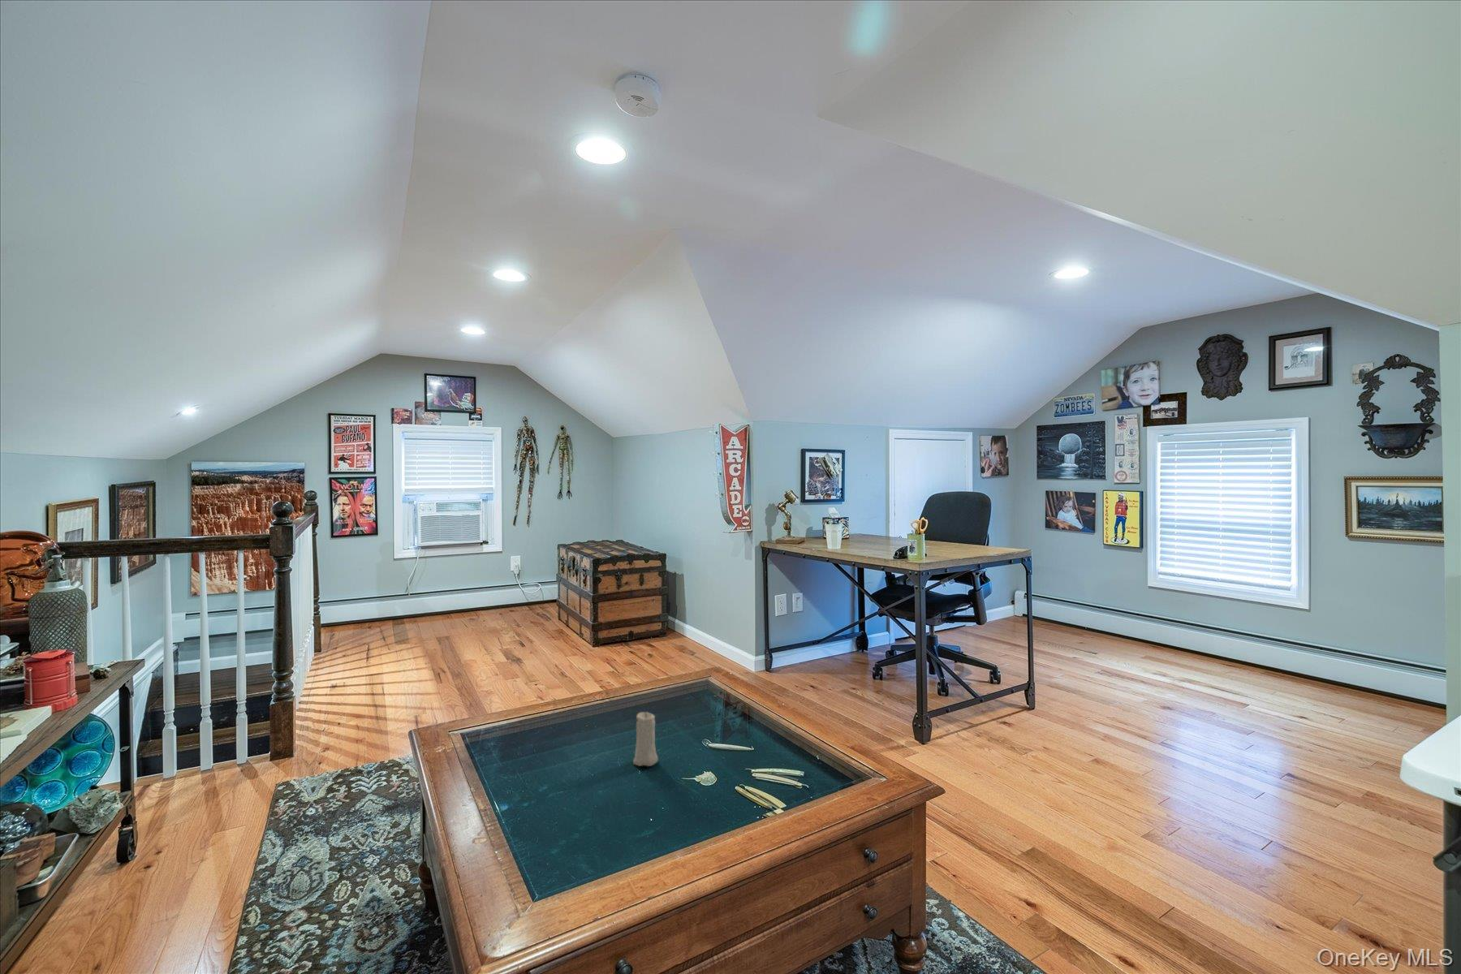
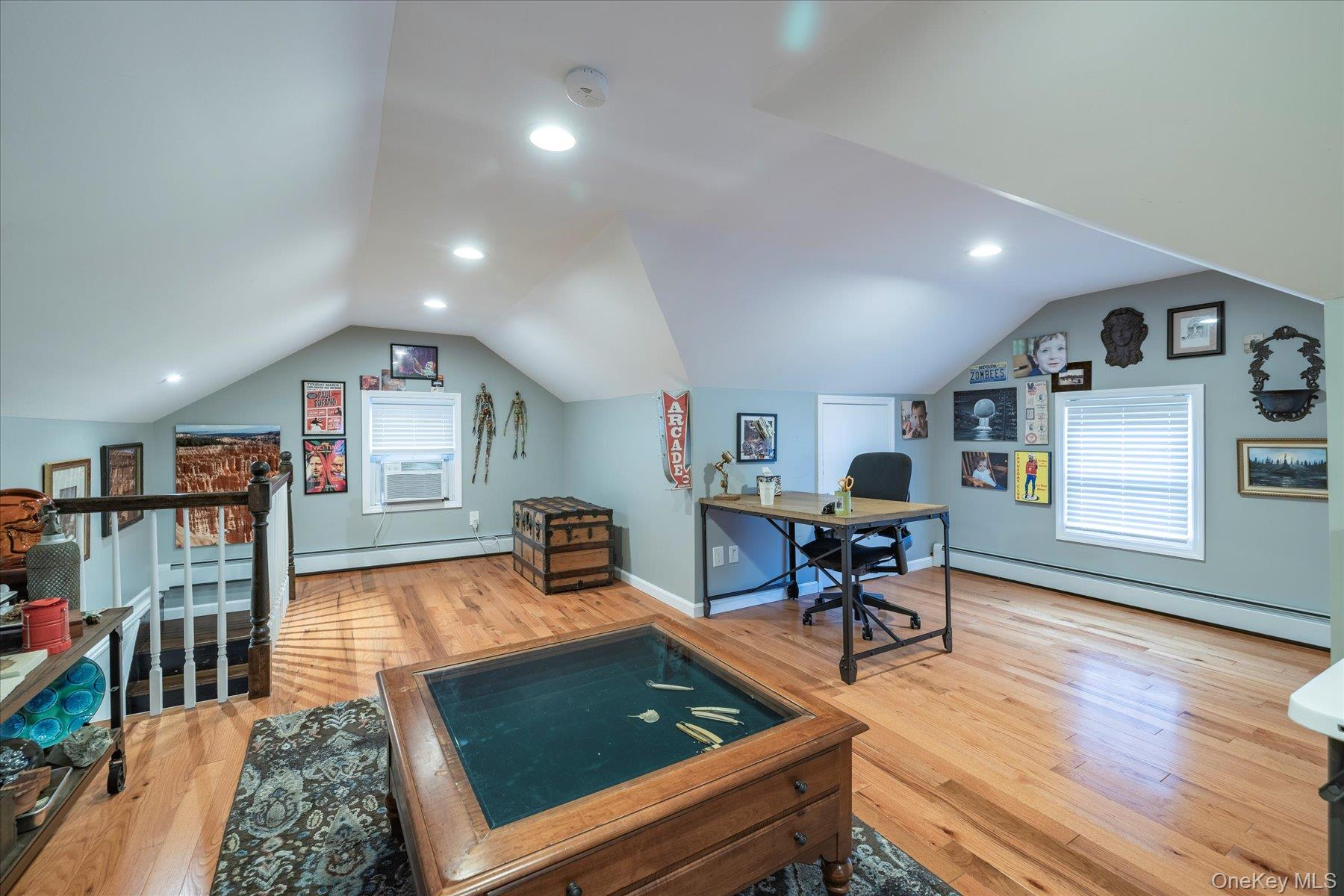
- candle [633,710,659,767]
